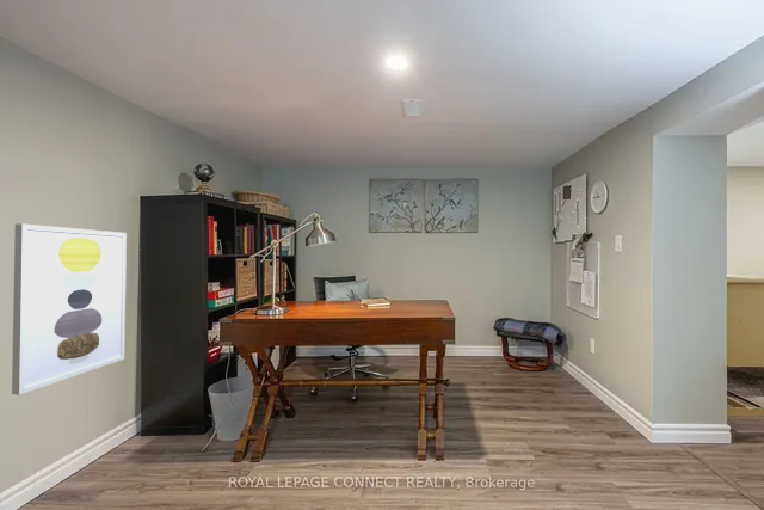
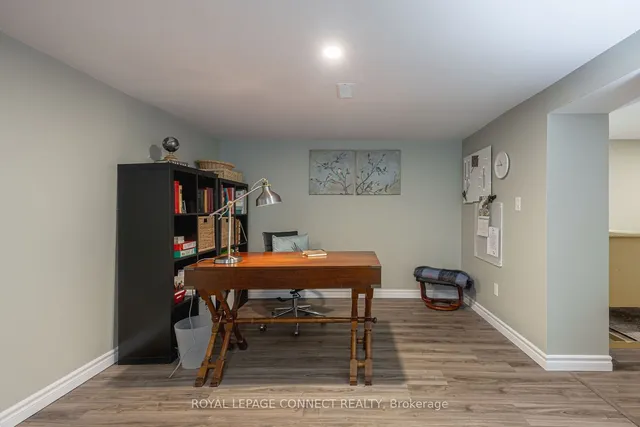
- wall art [11,222,128,397]
